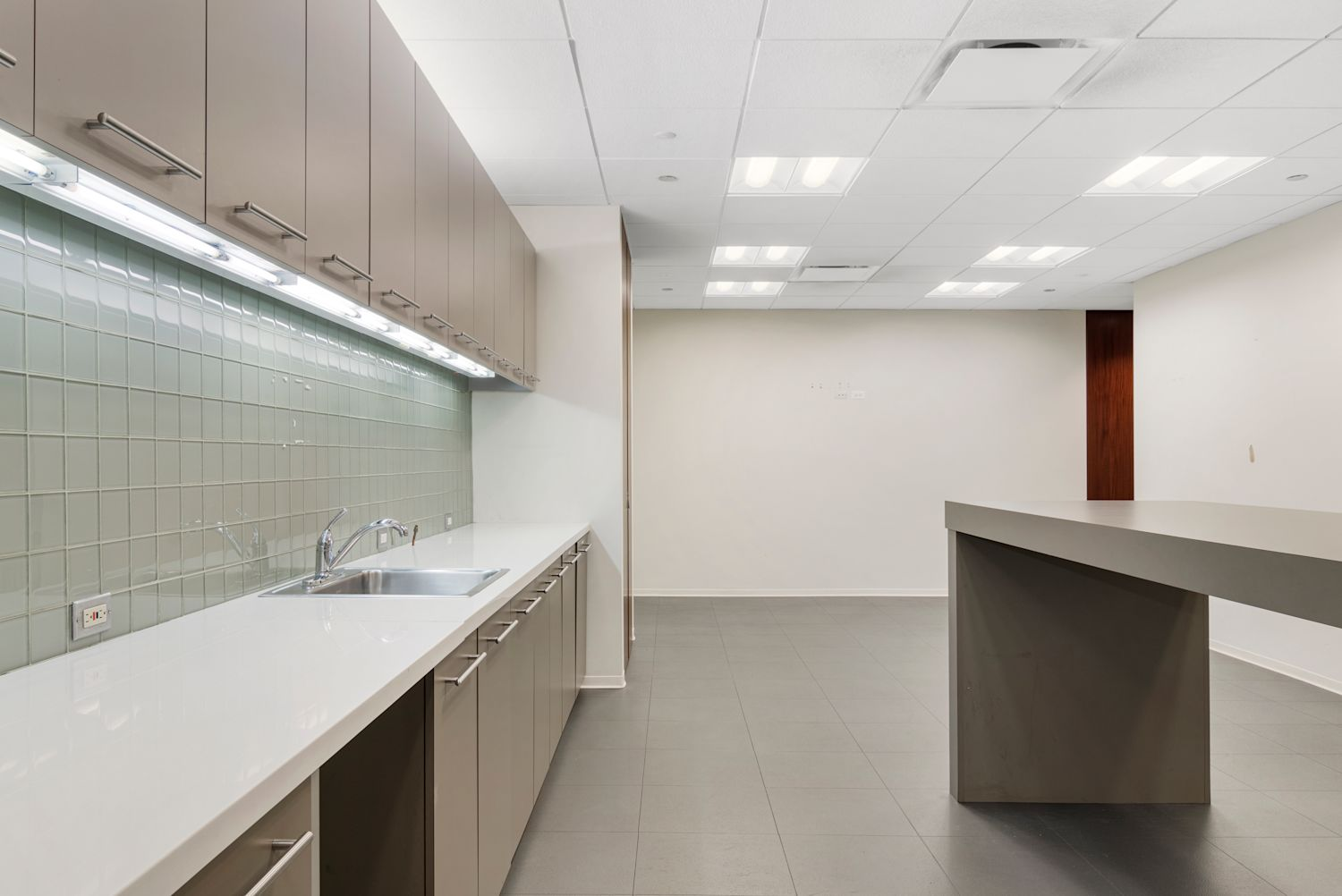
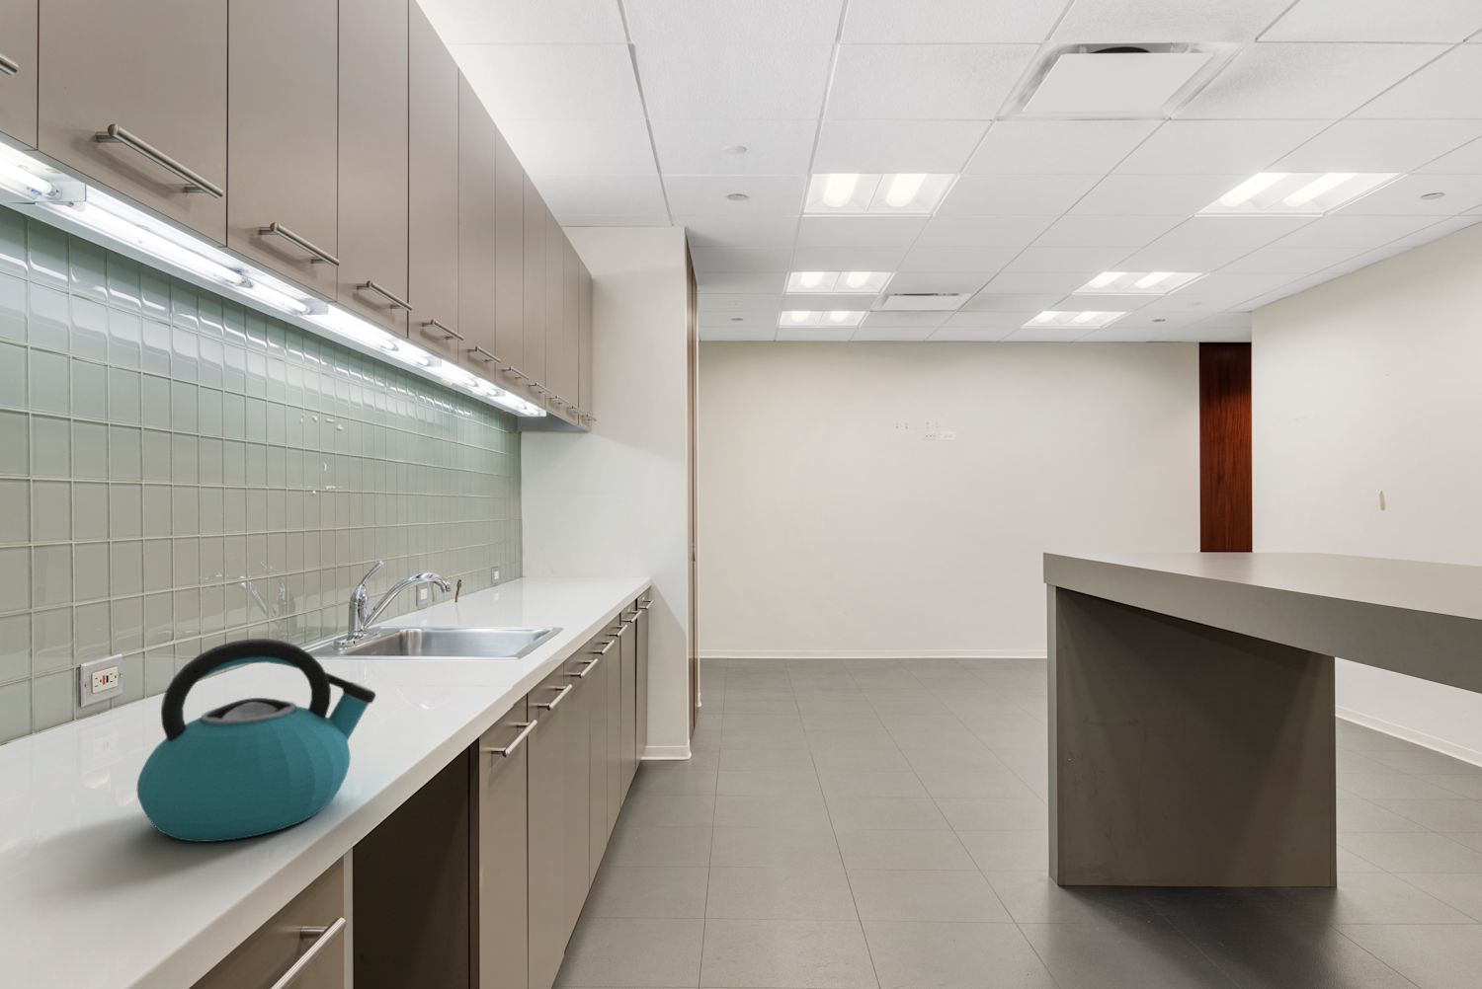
+ kettle [136,638,377,843]
